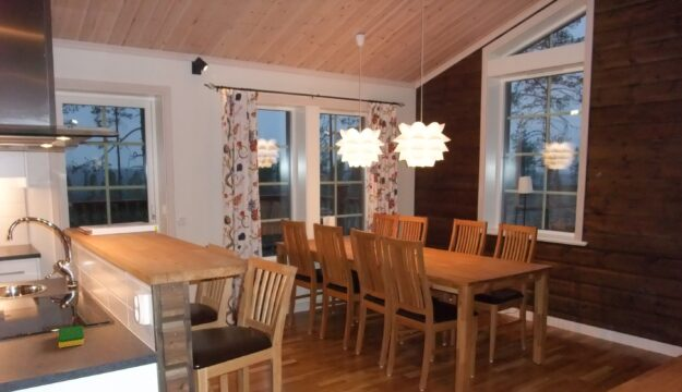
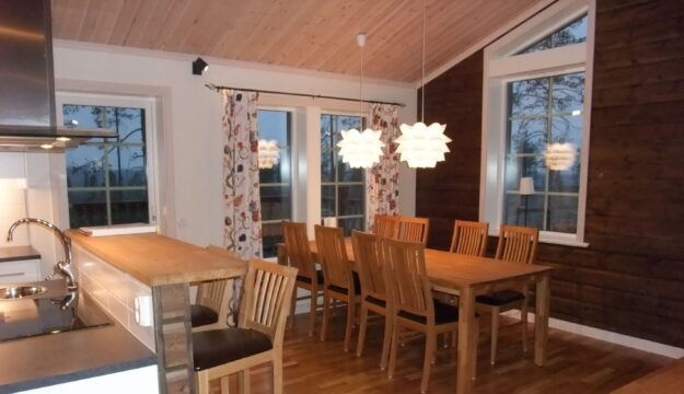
- dish sponge [58,324,85,348]
